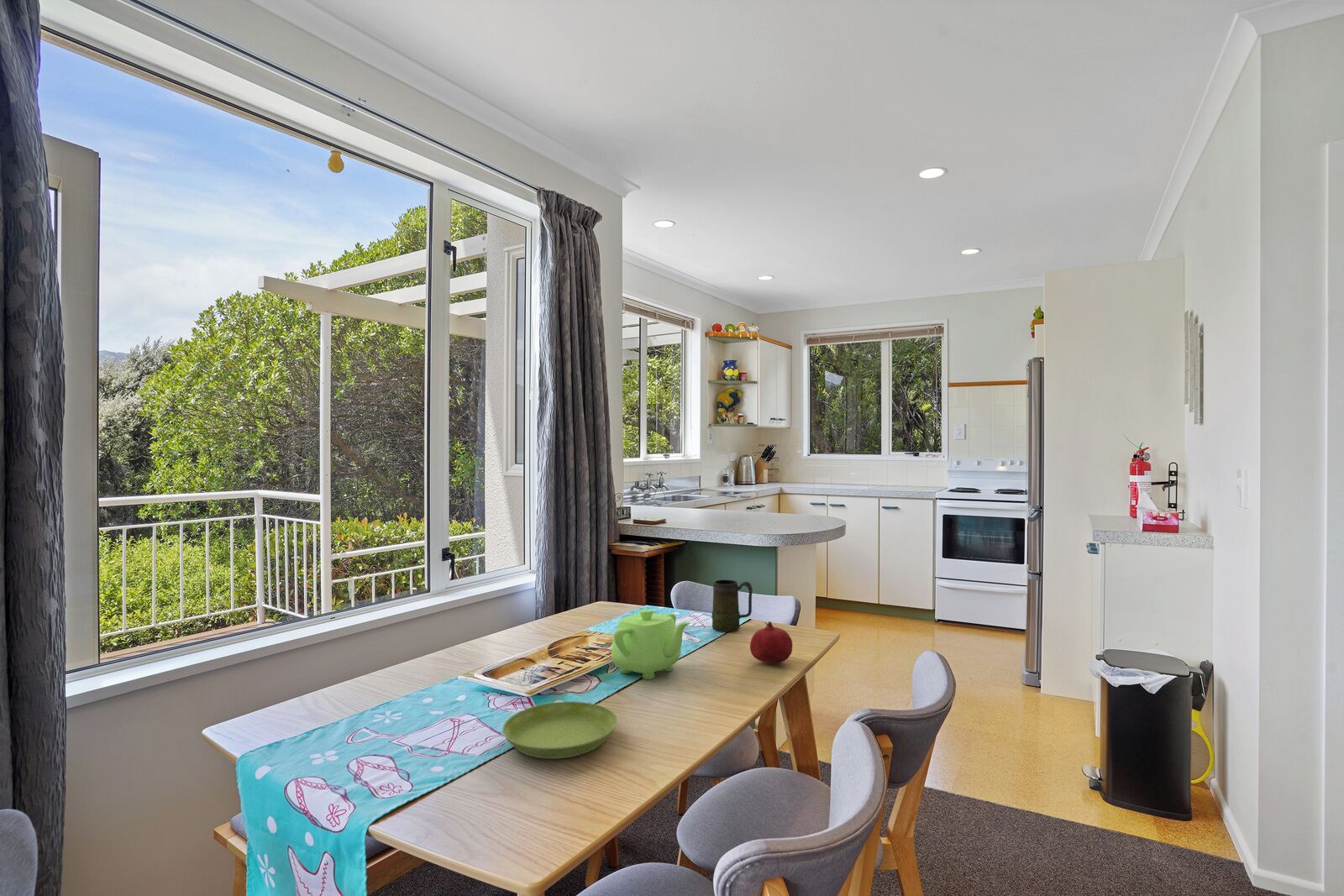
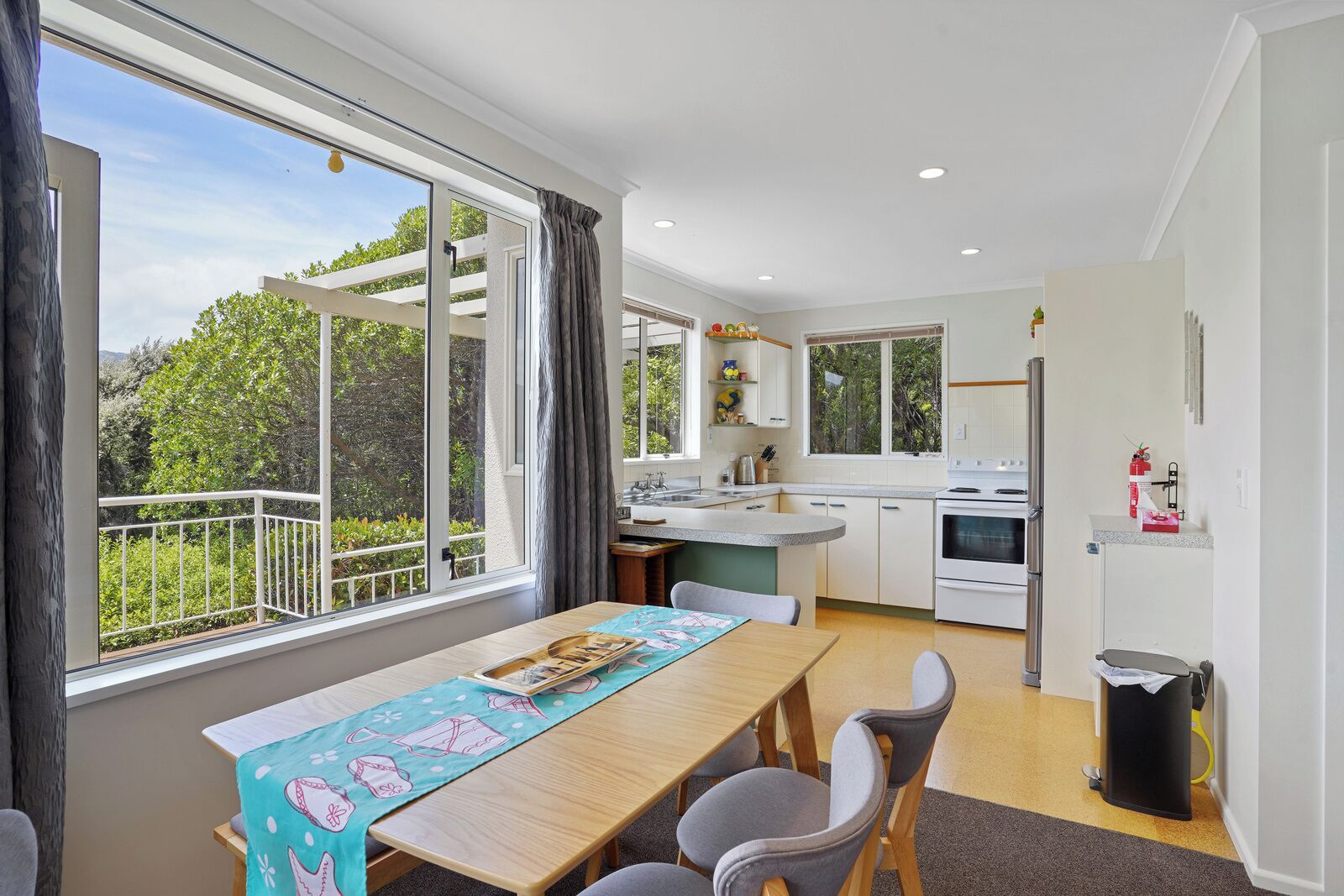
- teapot [611,609,691,680]
- mug [711,579,753,632]
- saucer [501,700,618,760]
- fruit [749,621,793,665]
